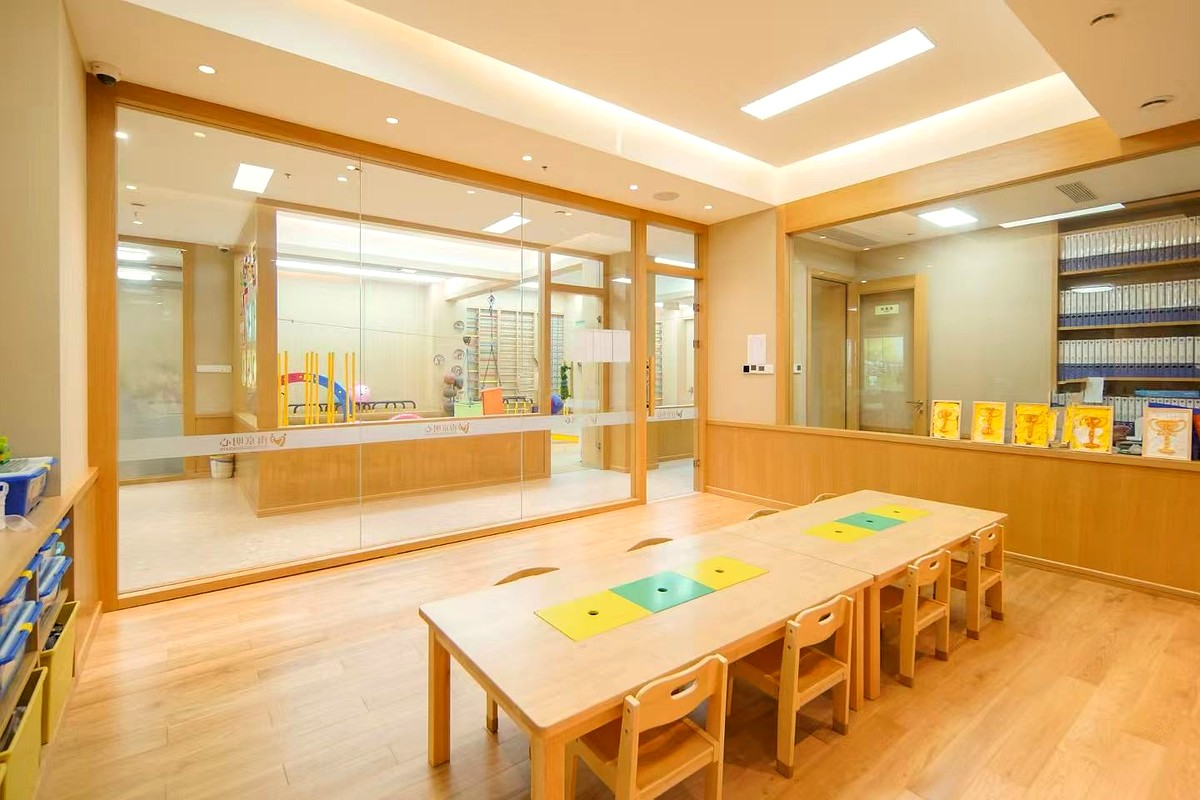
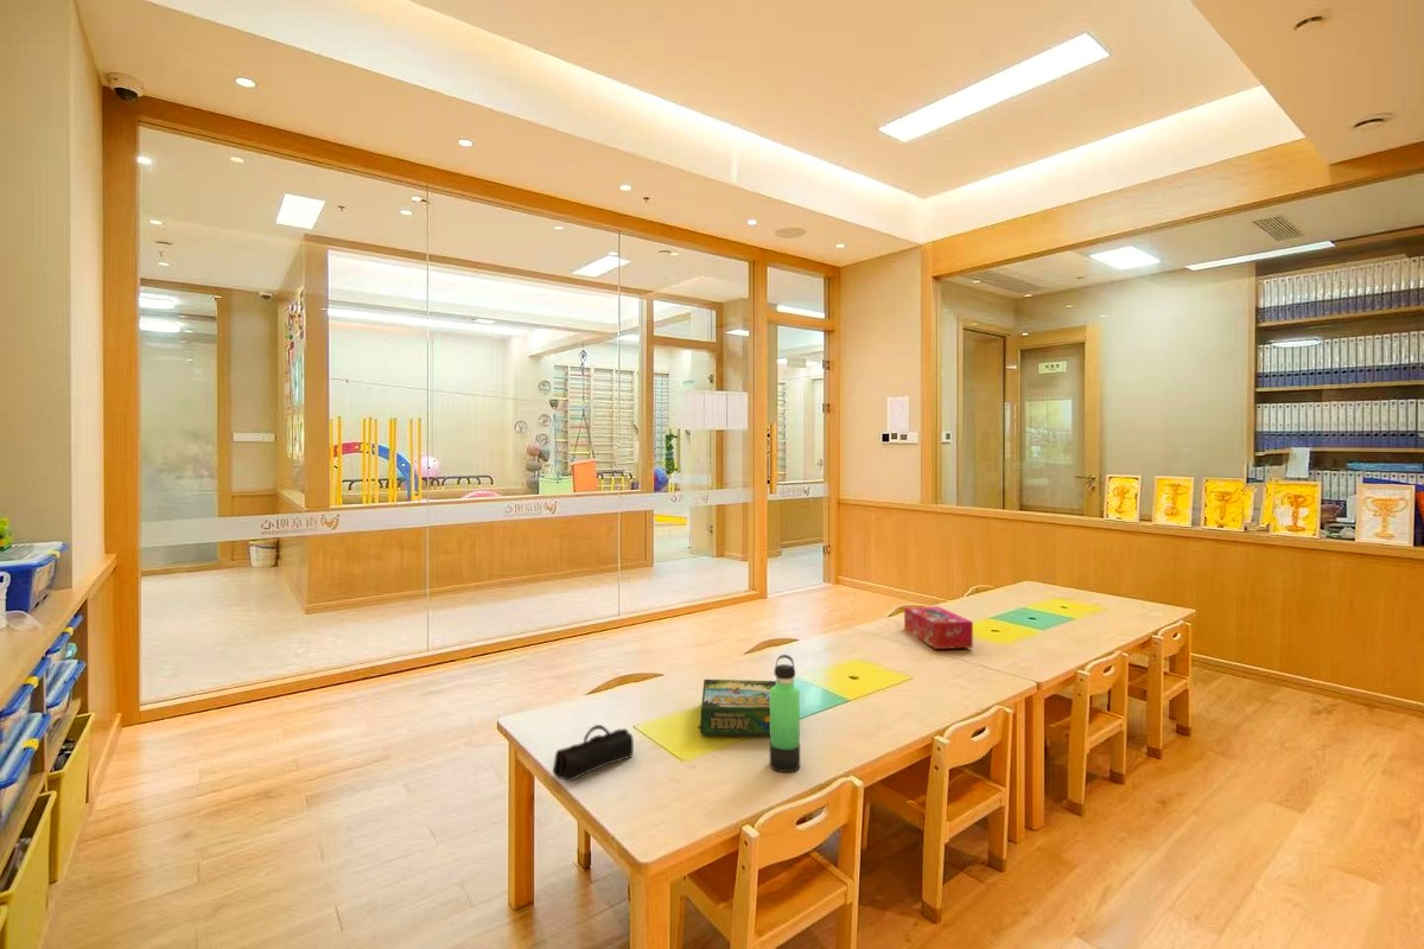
+ pencil case [552,724,635,782]
+ thermos bottle [769,654,801,773]
+ tissue box [903,605,974,650]
+ board game [699,679,776,737]
